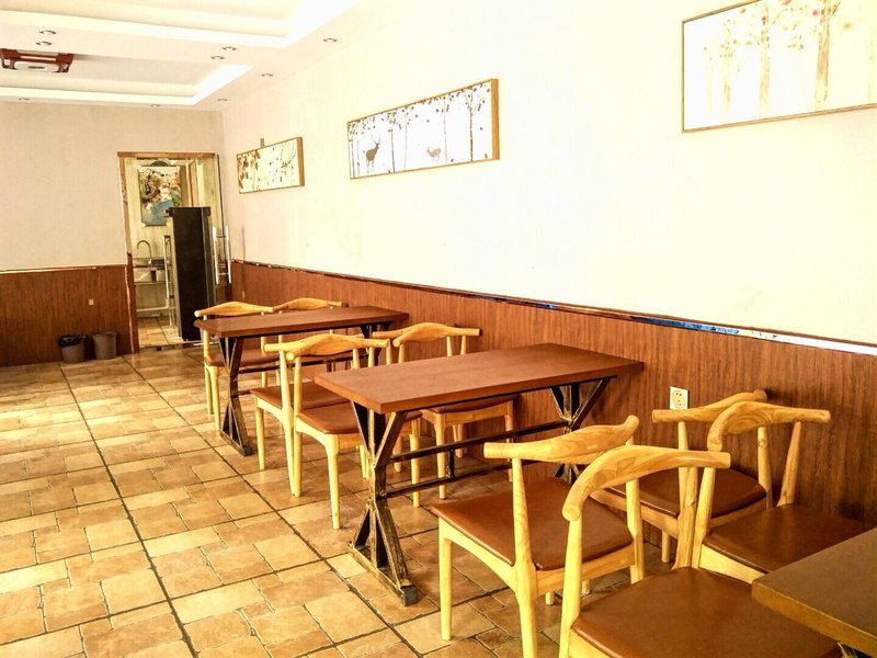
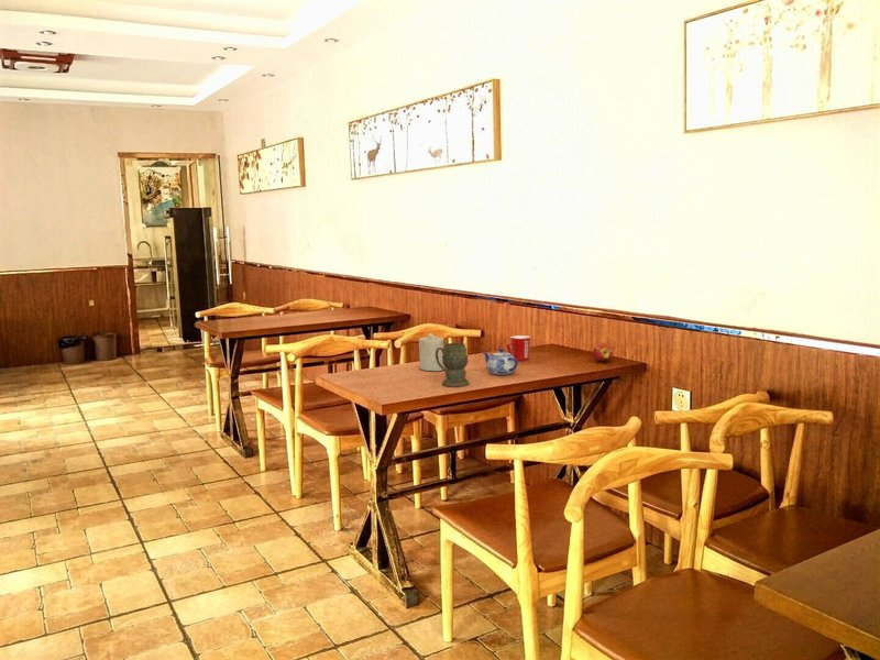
+ mug [436,342,471,387]
+ candle [418,332,446,372]
+ mug [505,334,531,362]
+ apple [592,342,614,363]
+ teapot [482,348,519,376]
